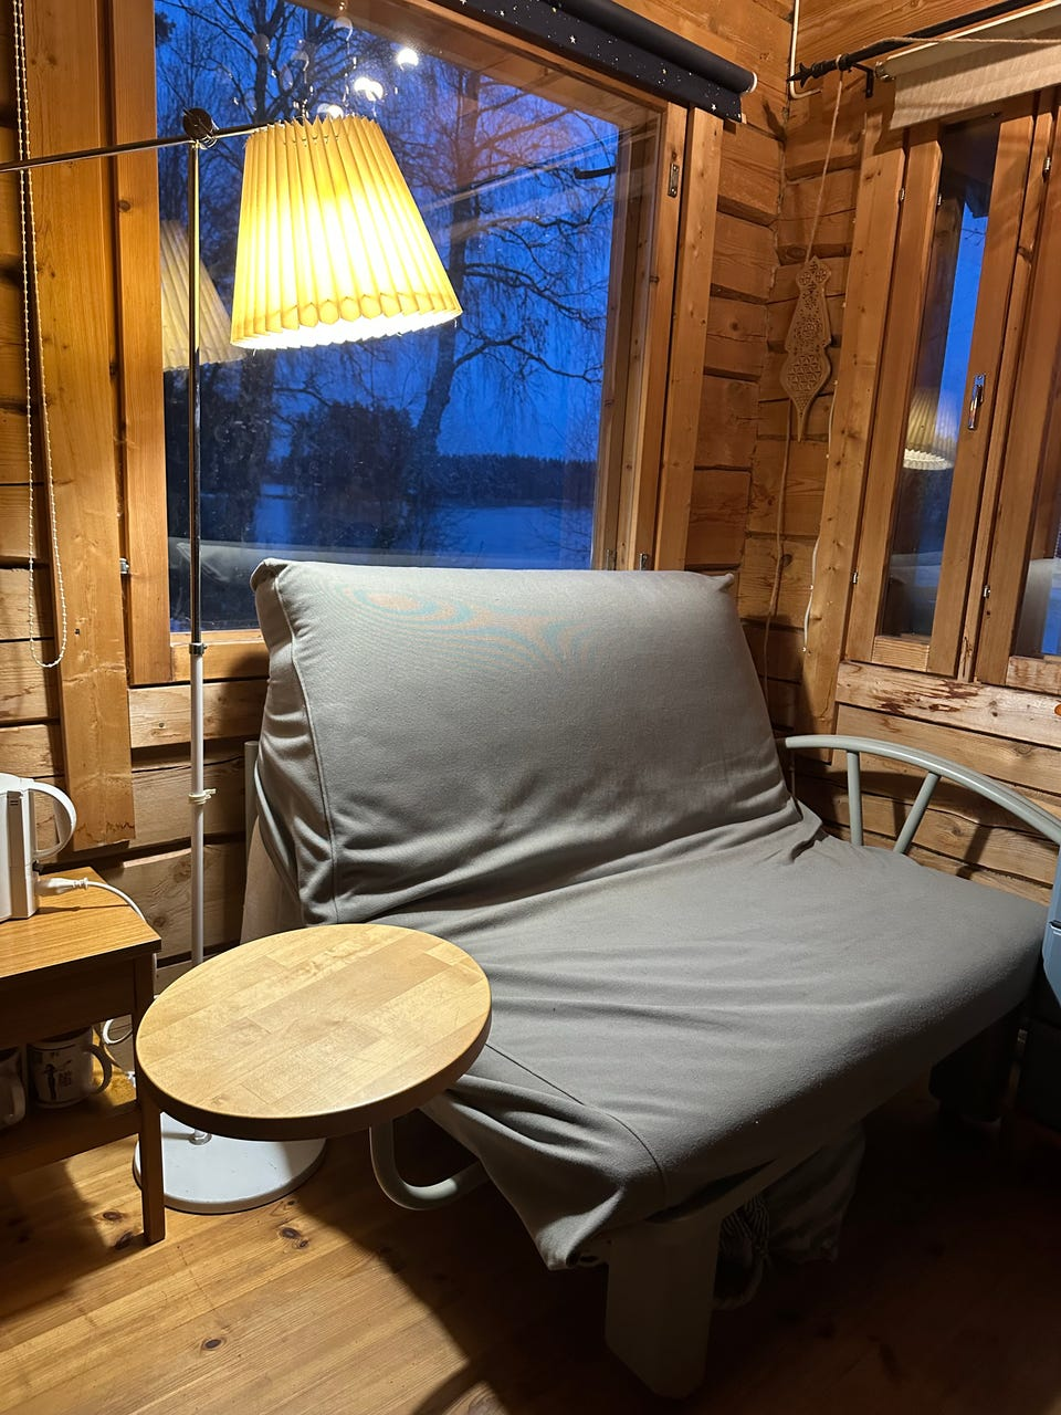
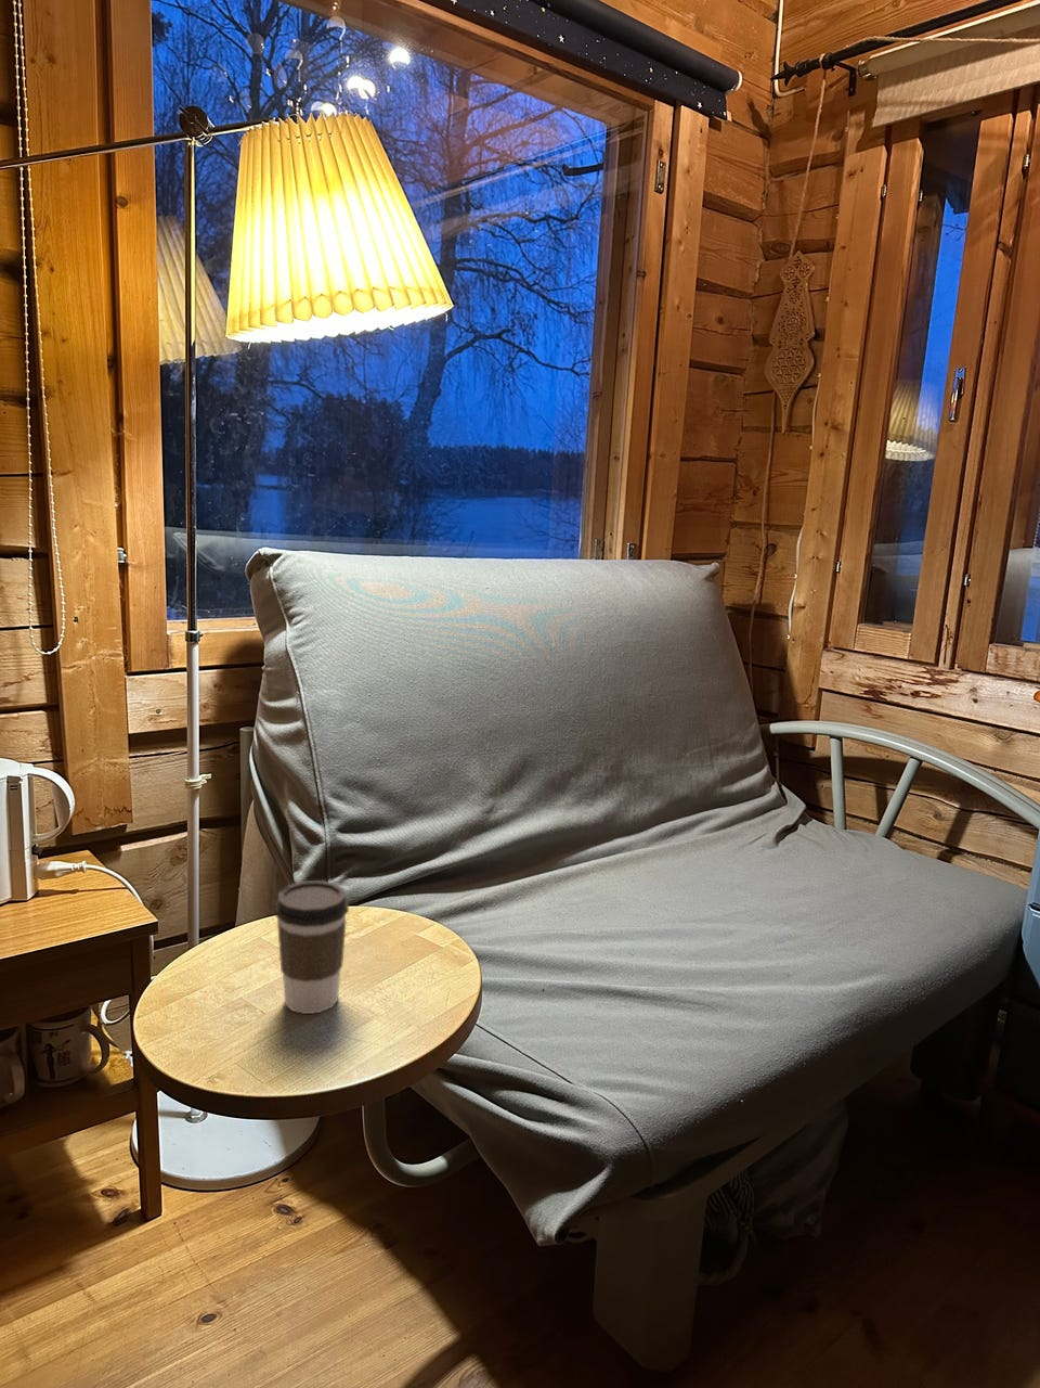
+ coffee cup [274,880,350,1015]
